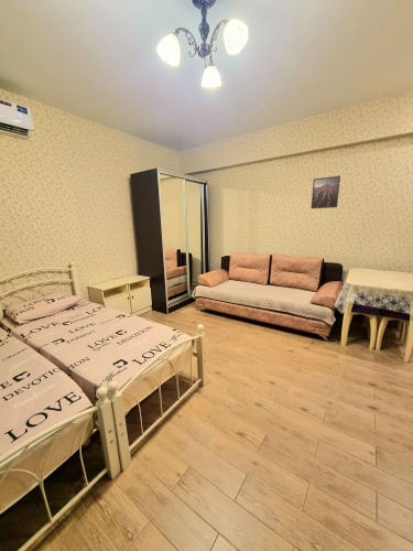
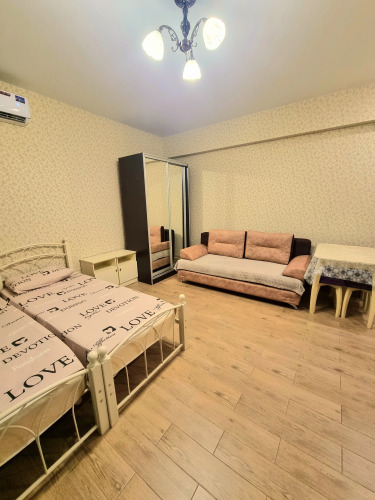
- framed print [311,175,341,209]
